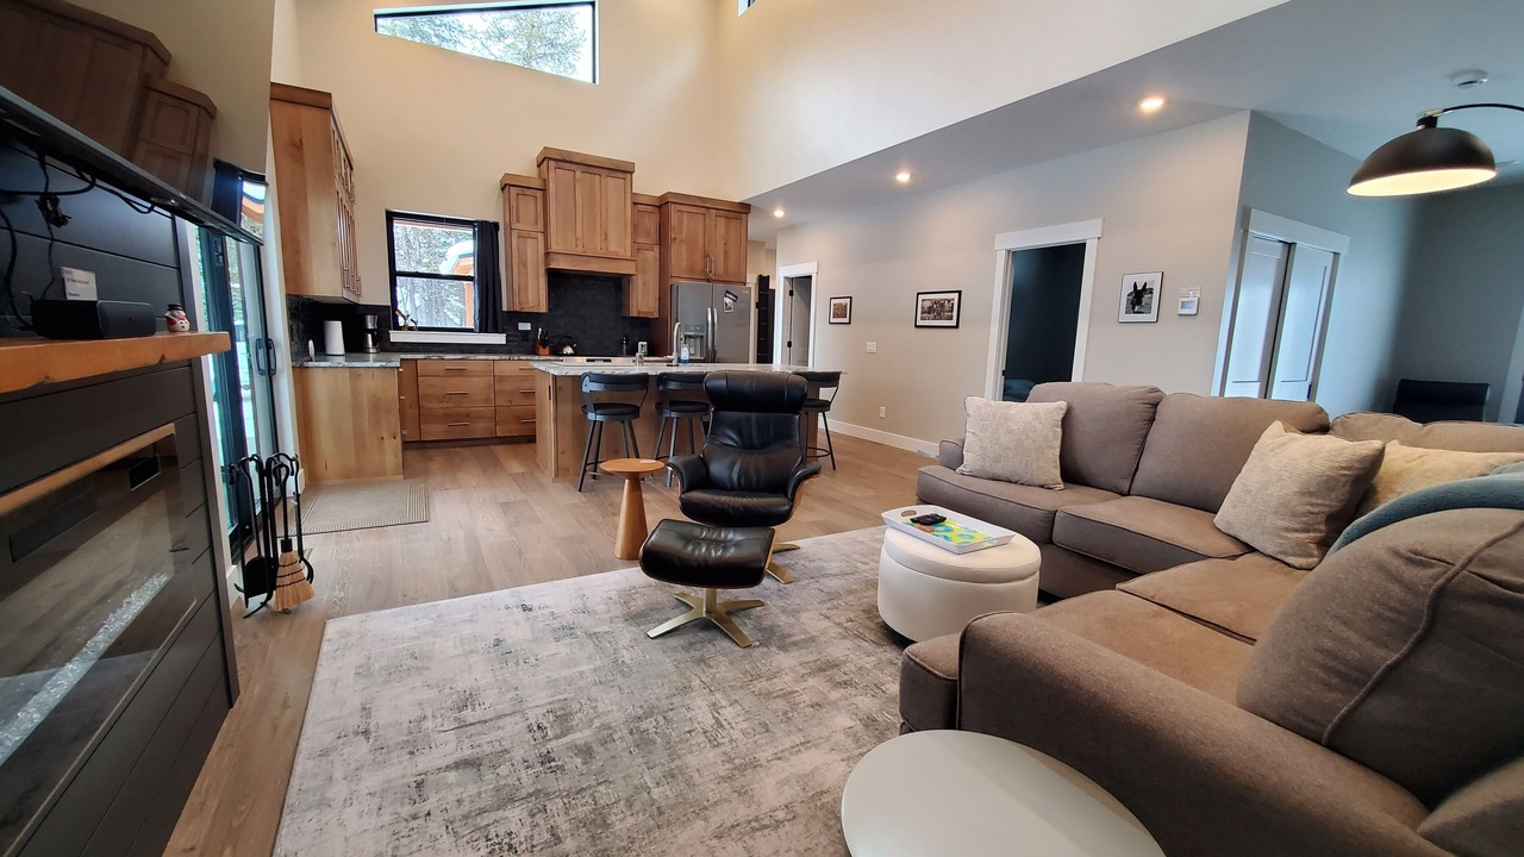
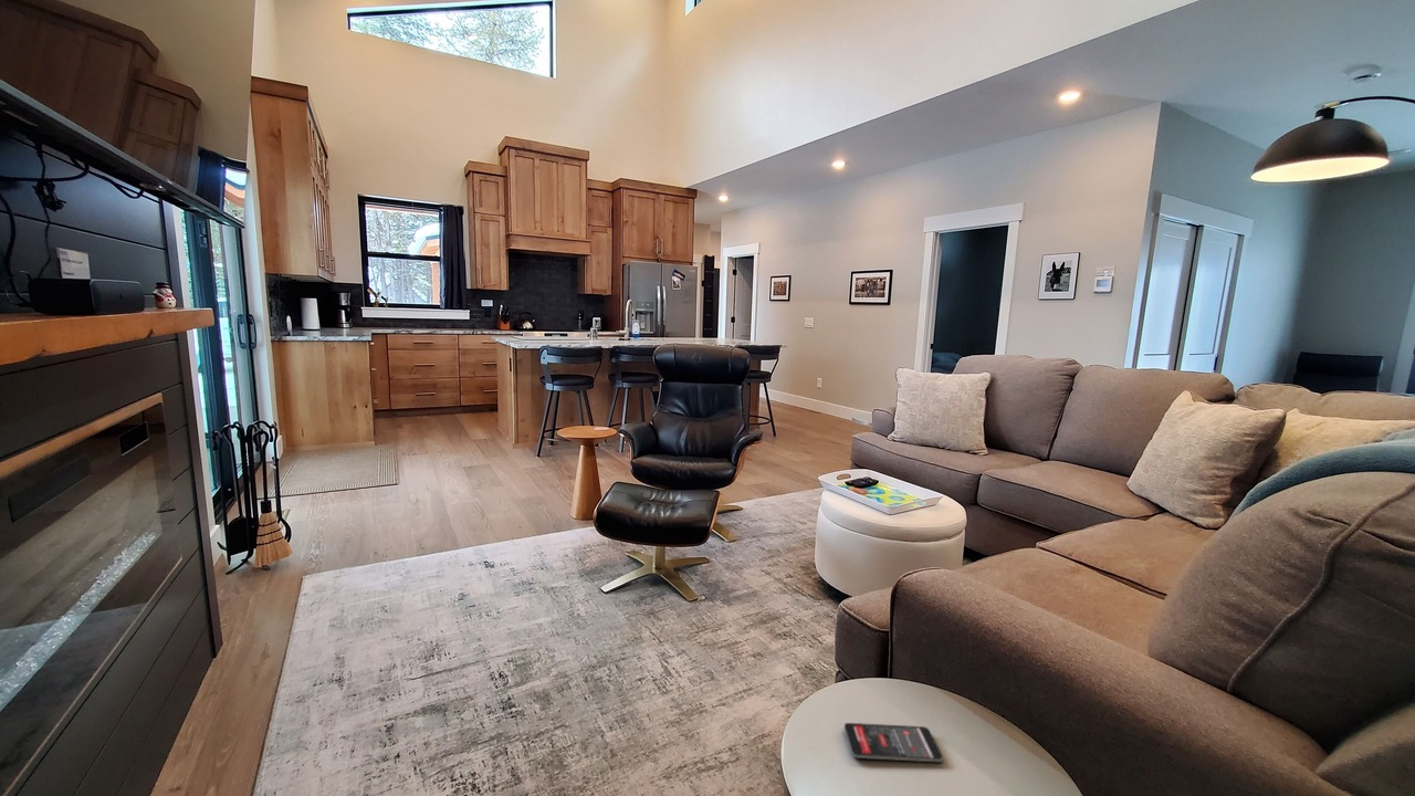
+ smartphone [843,722,944,763]
